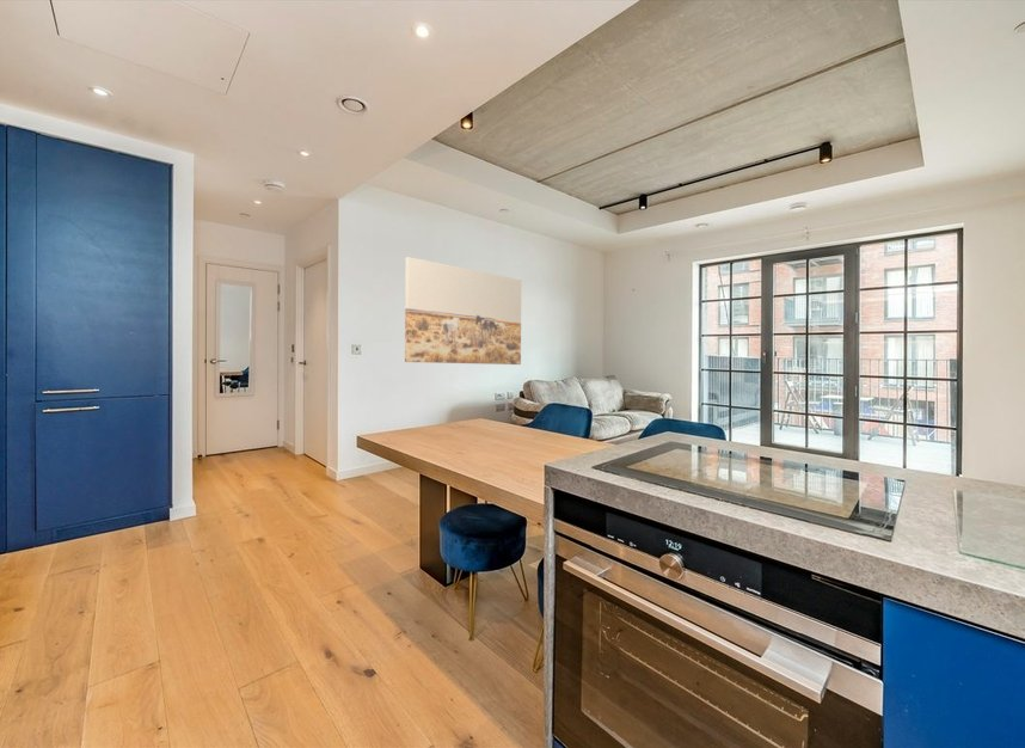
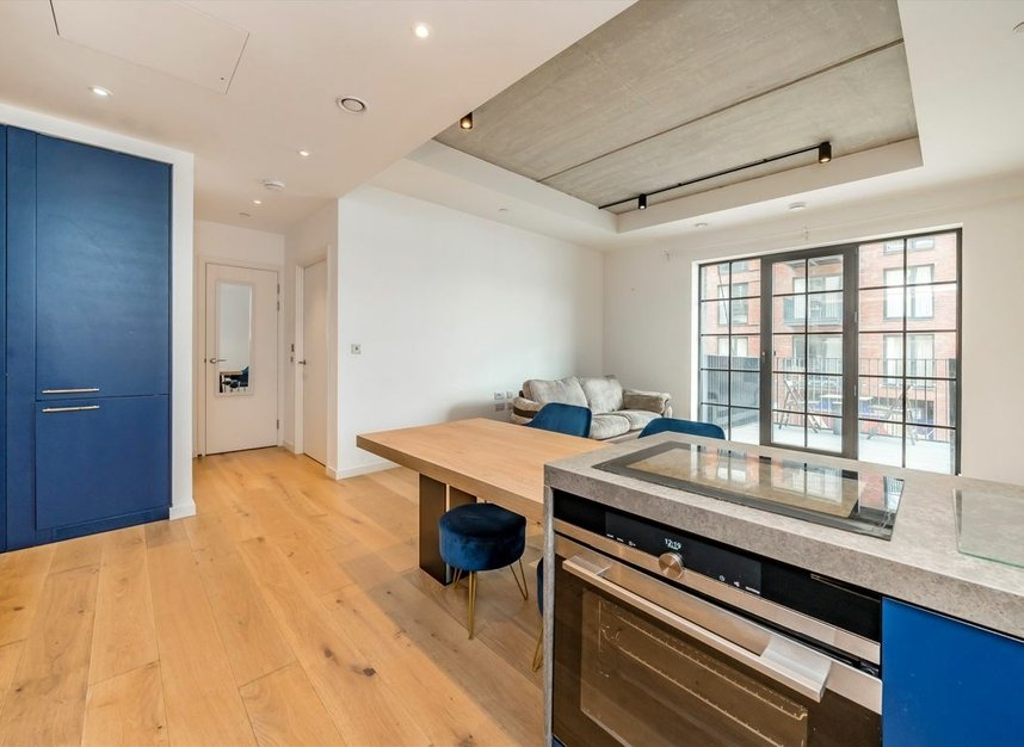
- wall art [404,256,522,366]
